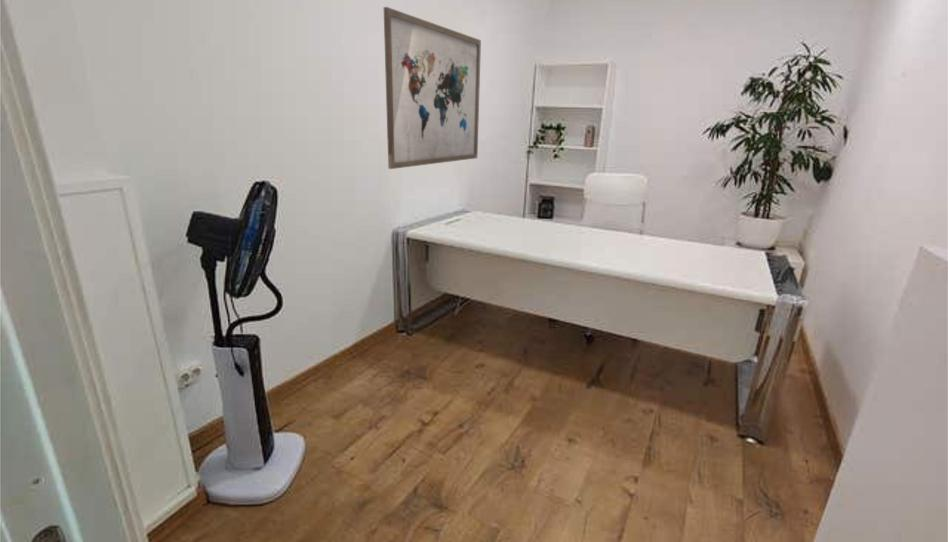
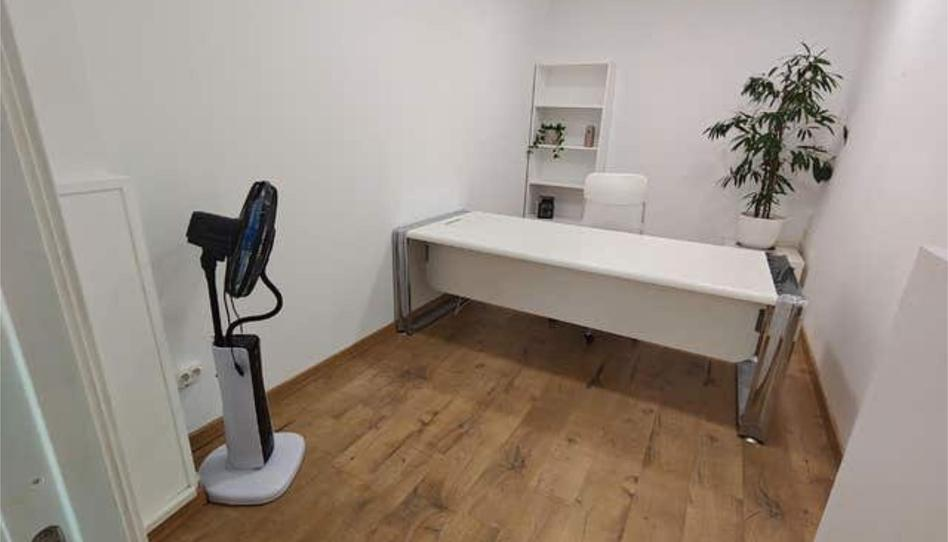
- wall art [383,6,482,170]
